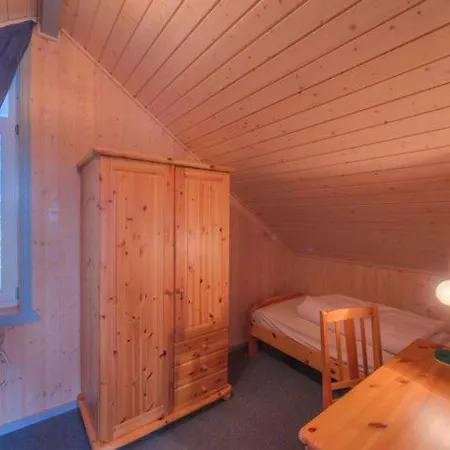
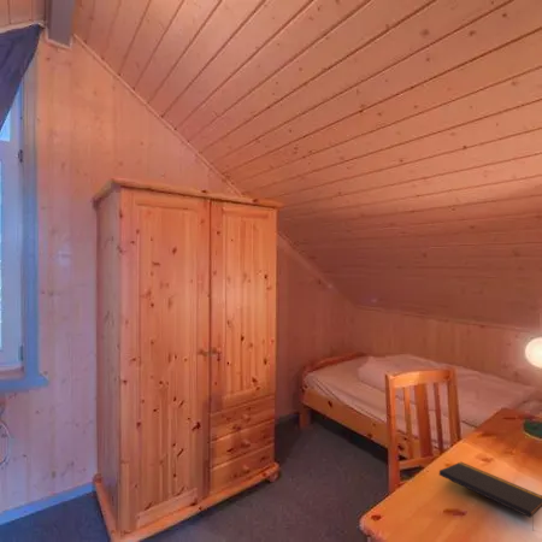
+ notepad [438,461,542,531]
